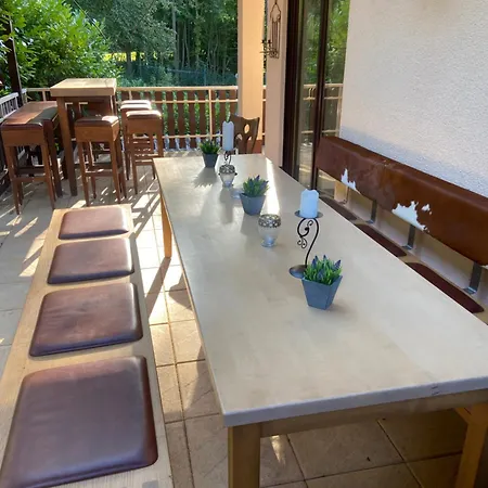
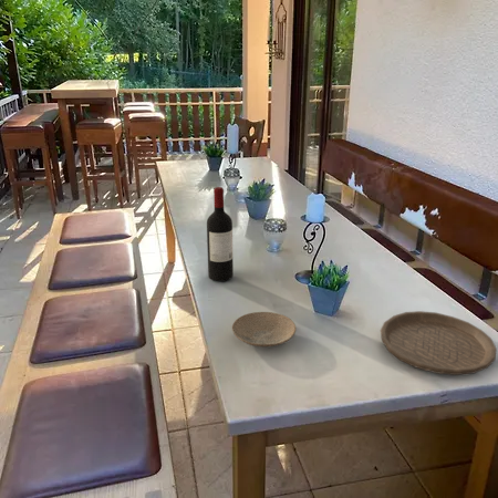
+ plate [231,311,298,349]
+ plate [380,310,498,376]
+ wine bottle [206,186,235,282]
